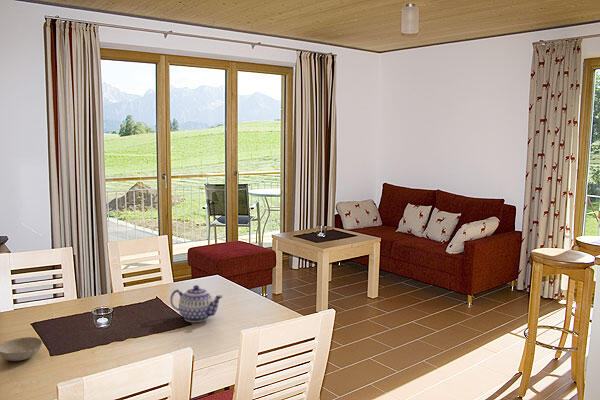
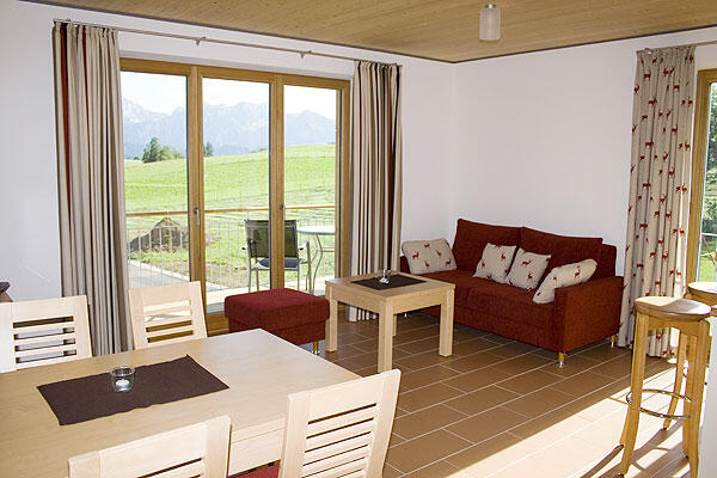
- teapot [169,284,224,323]
- bowl [0,336,43,362]
